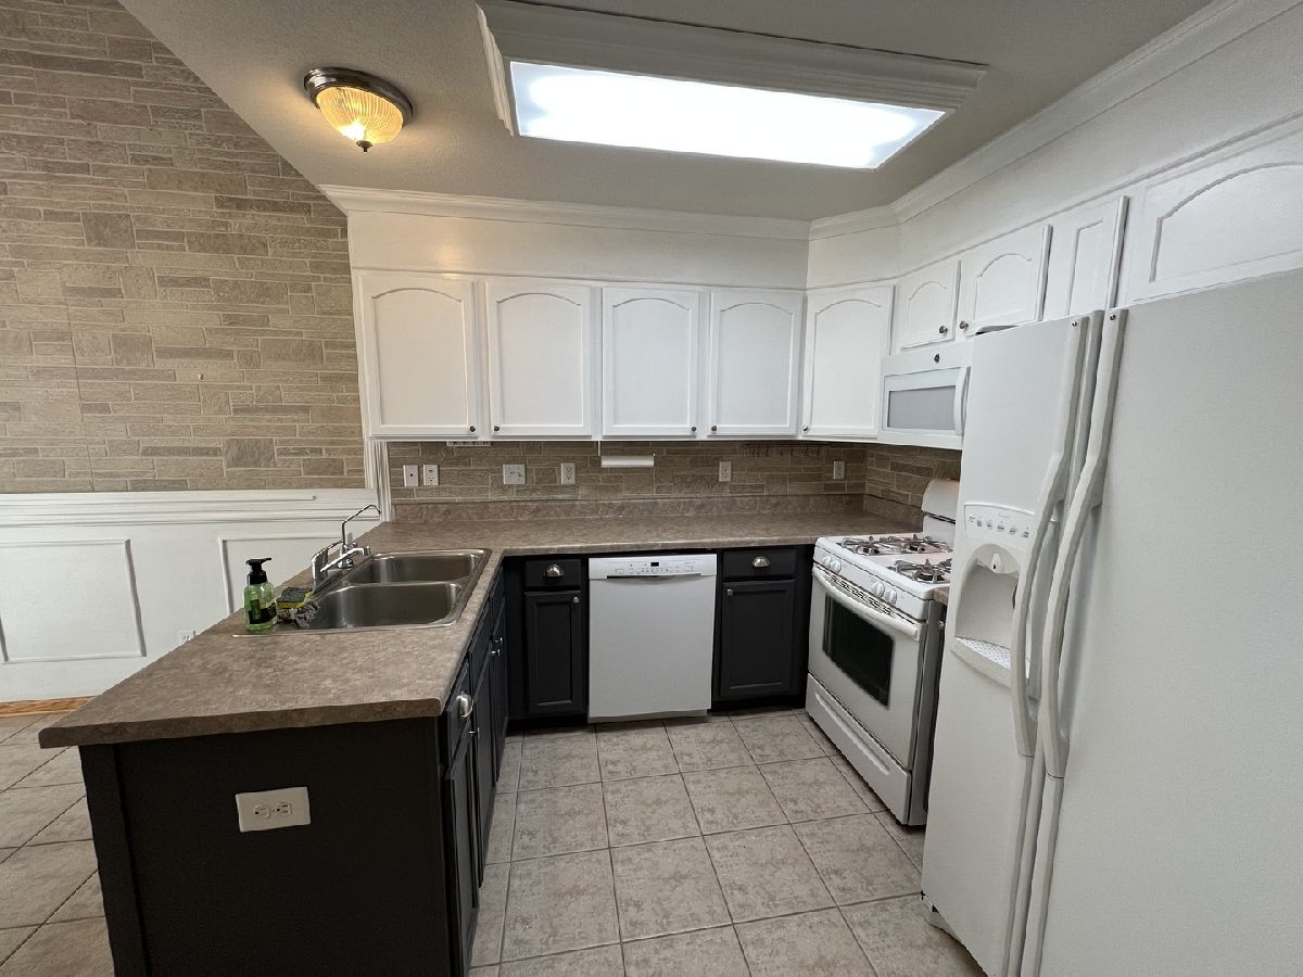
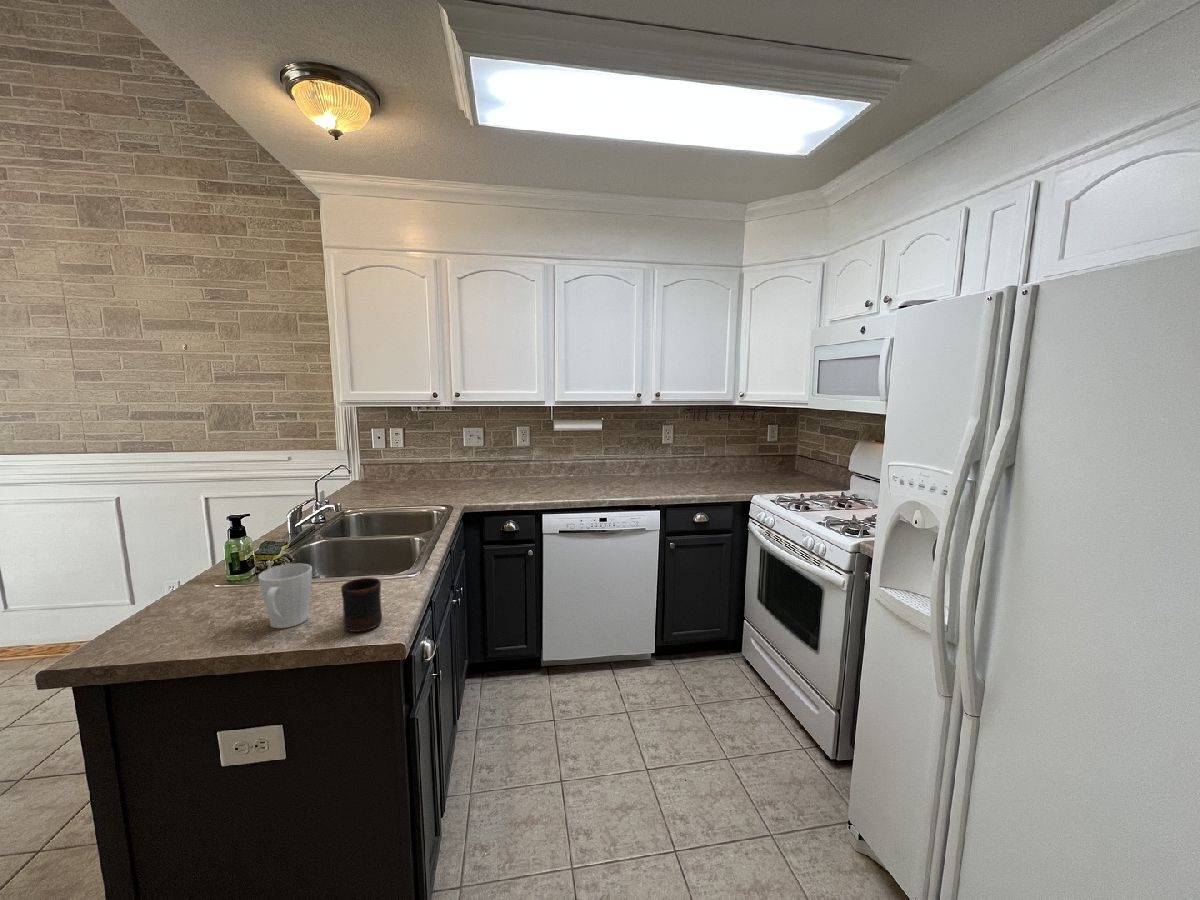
+ mug [340,577,383,633]
+ mug [257,563,313,629]
